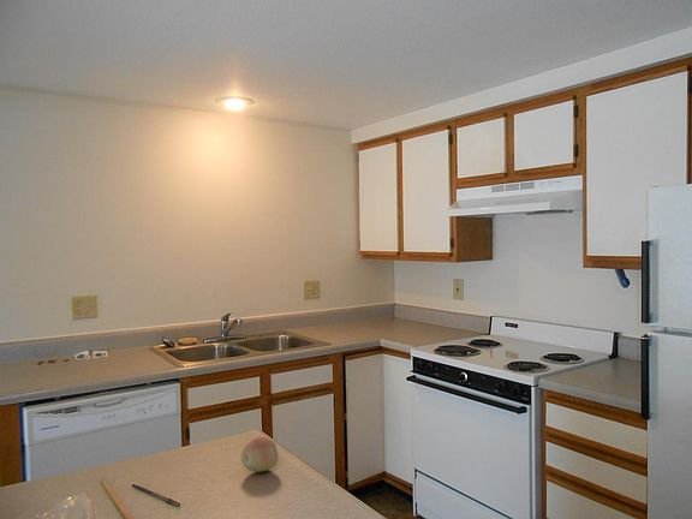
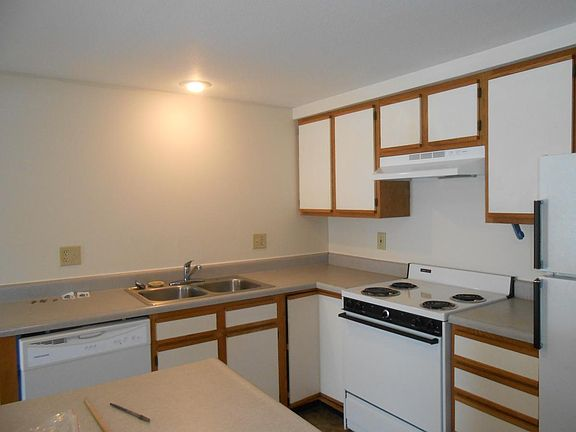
- fruit [240,436,279,473]
